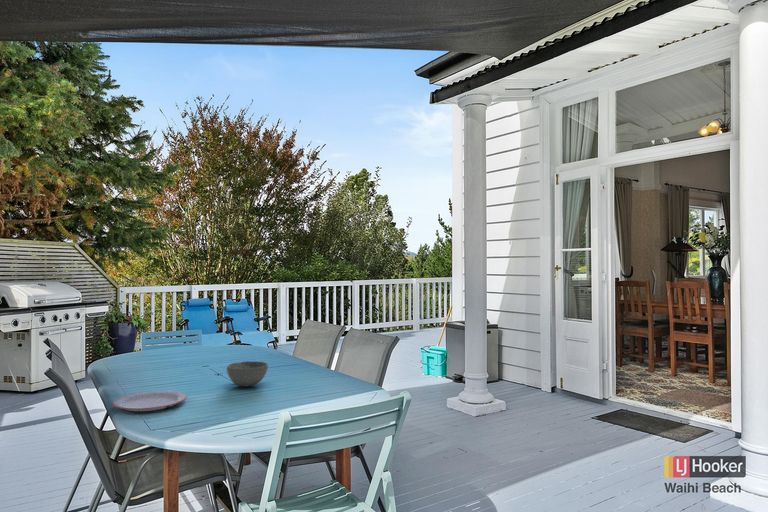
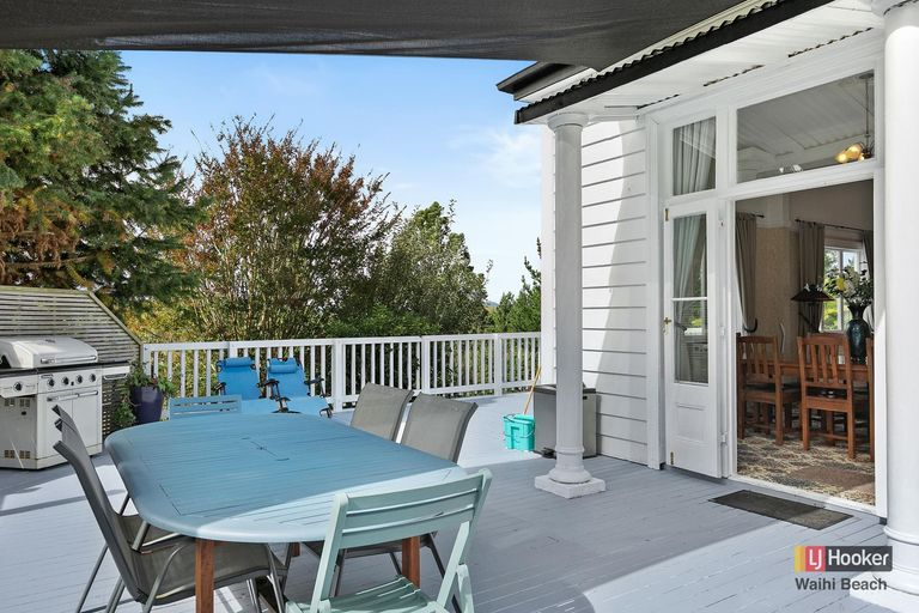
- plate [112,390,188,412]
- bowl [226,360,269,387]
